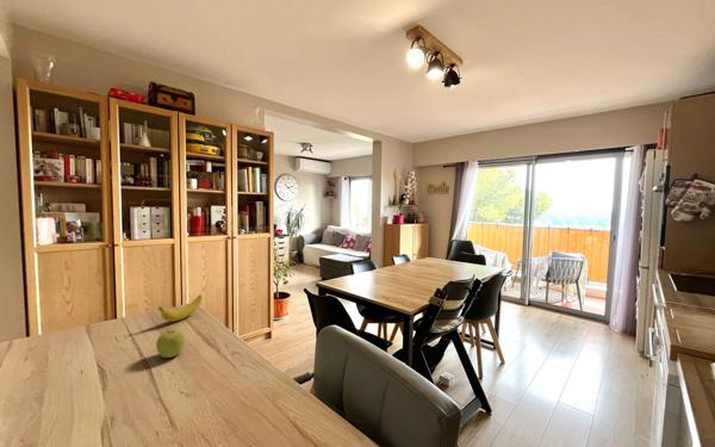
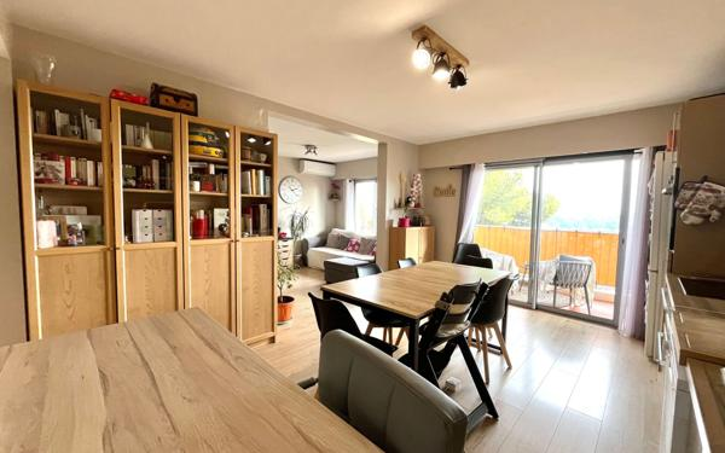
- banana [157,293,203,323]
- fruit [155,328,186,359]
